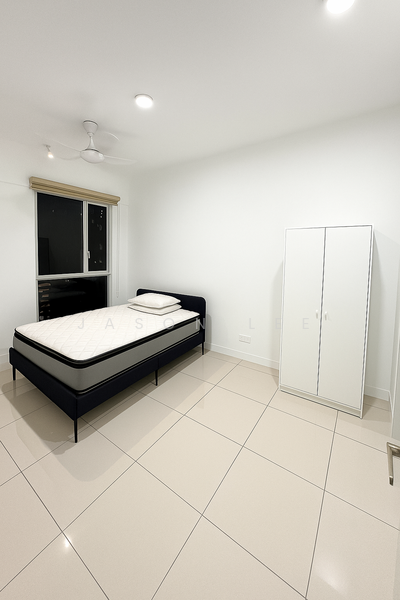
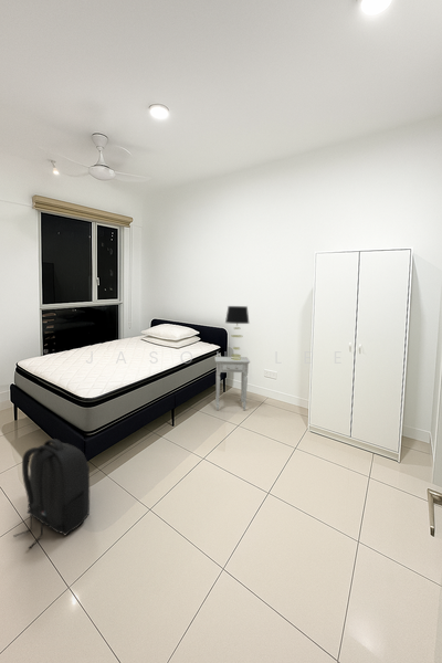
+ nightstand [214,356,251,411]
+ backpack [12,438,91,550]
+ table lamp [224,305,251,359]
